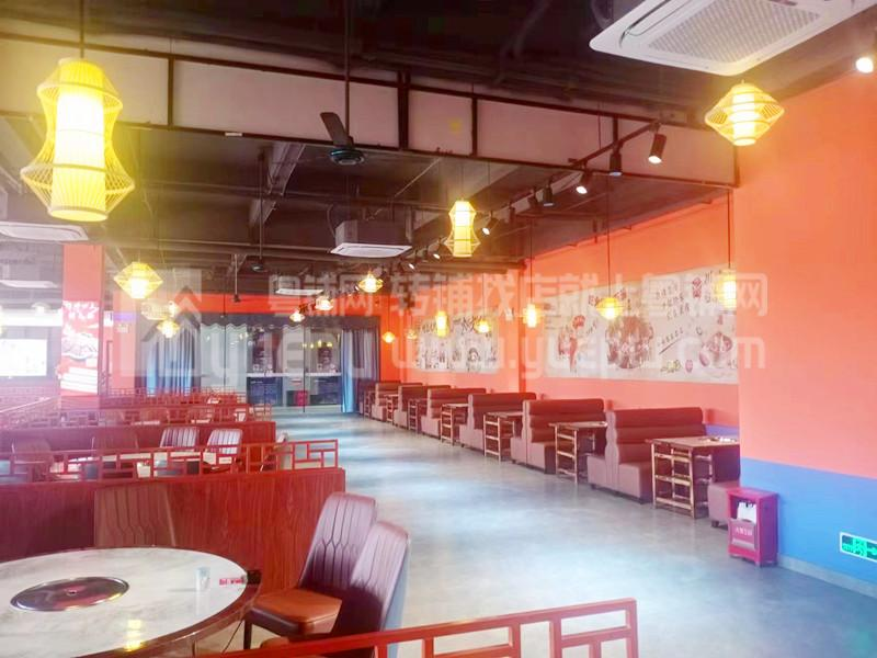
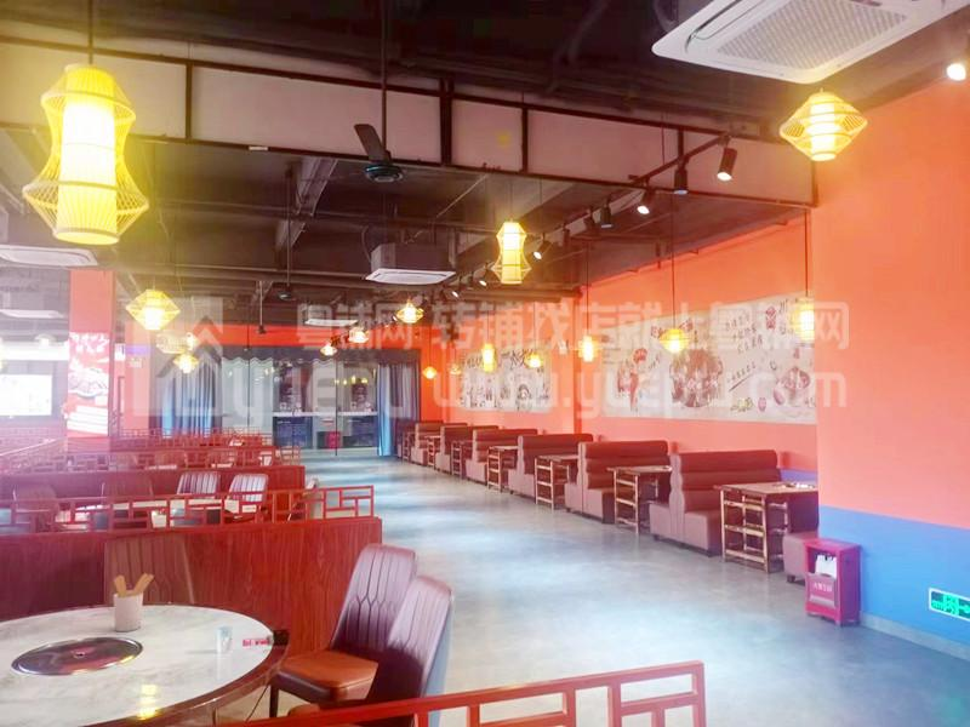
+ utensil holder [113,572,155,632]
